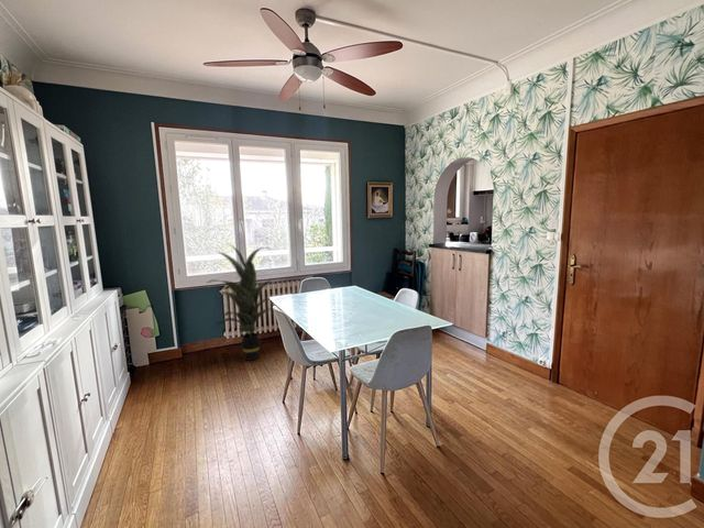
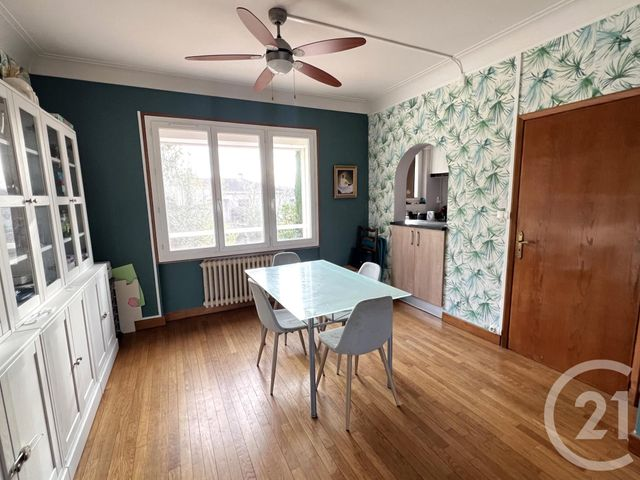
- indoor plant [205,242,273,362]
